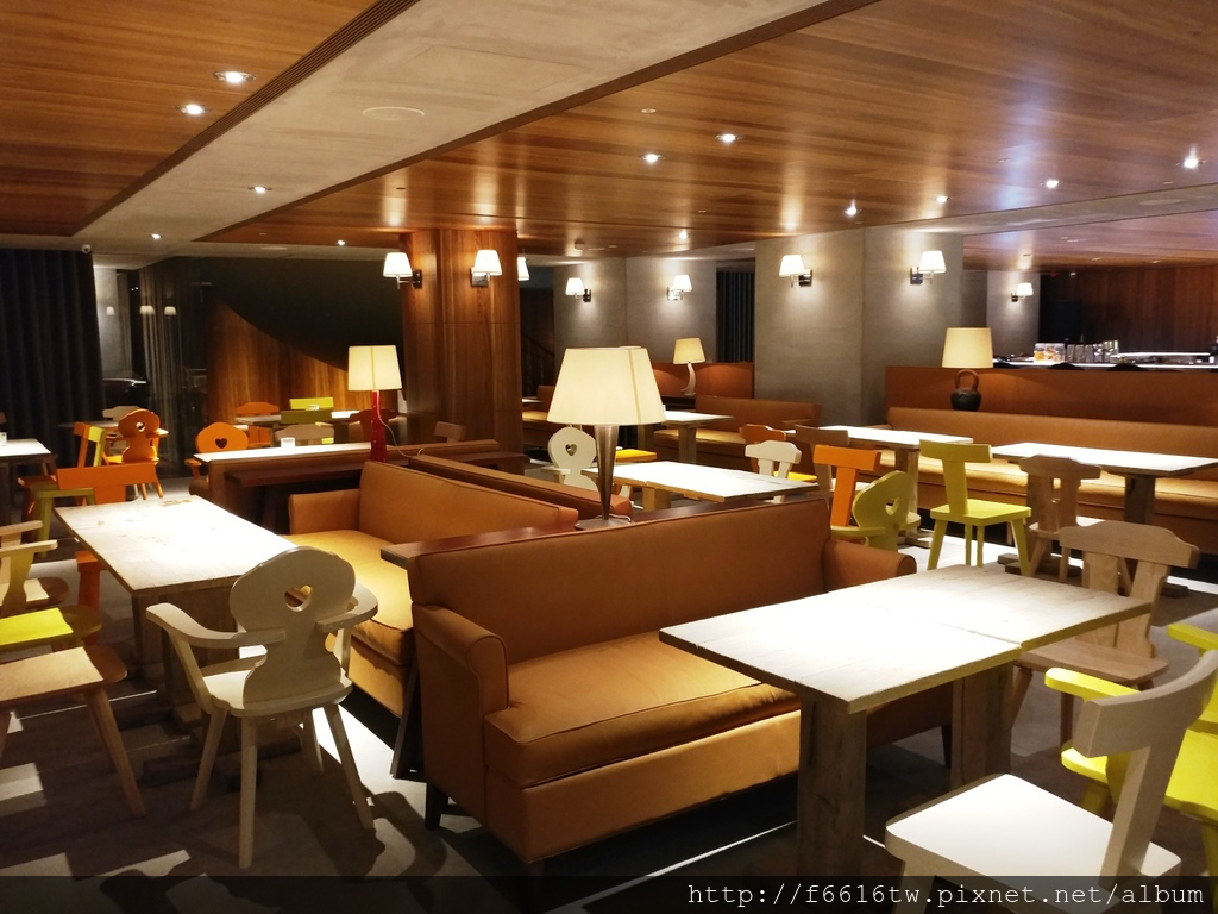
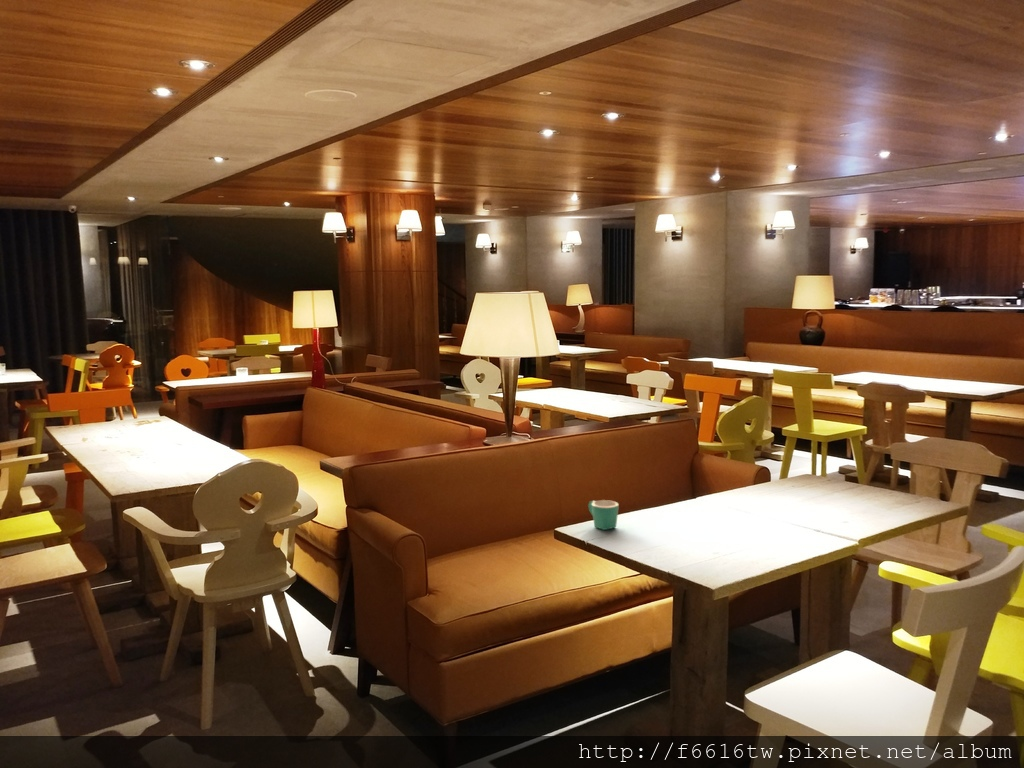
+ mug [587,499,620,531]
